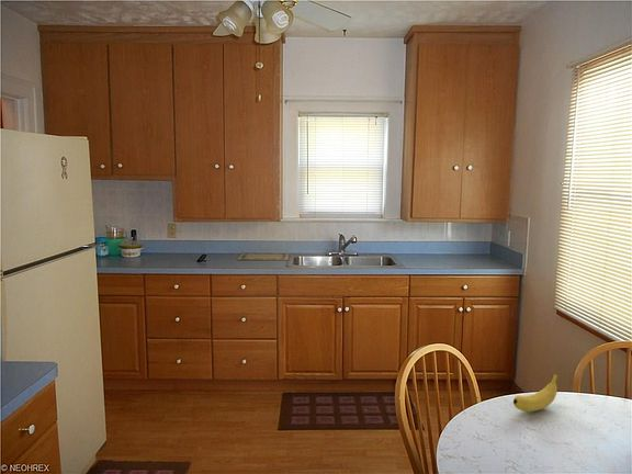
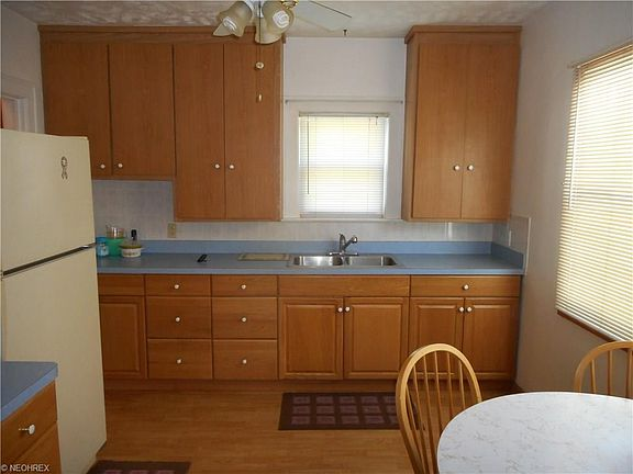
- fruit [512,372,558,413]
